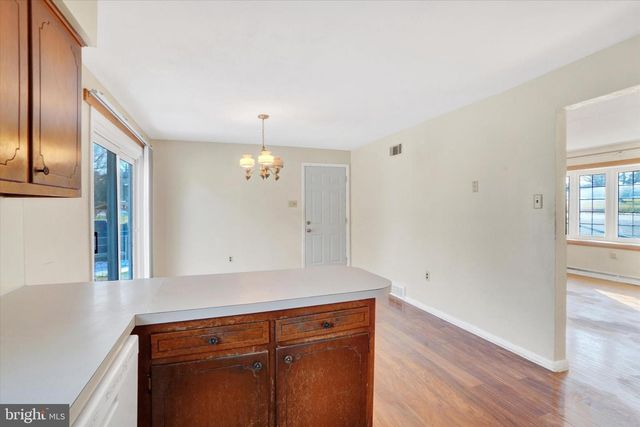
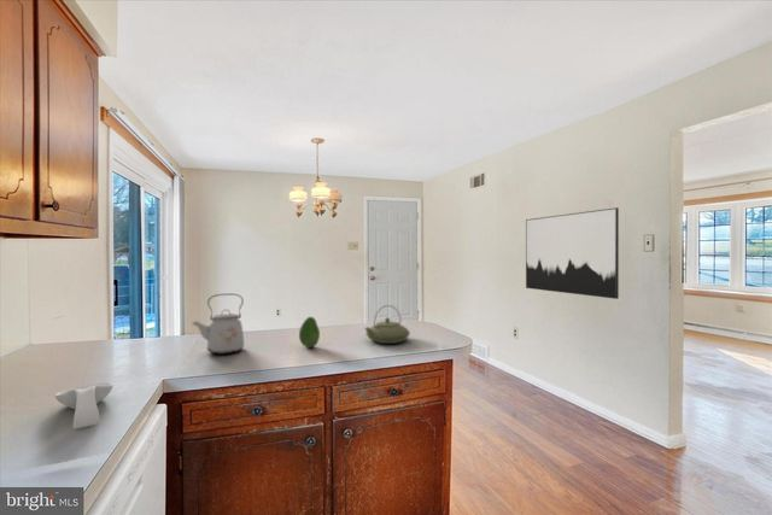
+ teapot [363,304,411,345]
+ spoon rest [54,381,115,431]
+ wall art [525,206,620,300]
+ fruit [298,316,321,349]
+ kettle [191,292,245,356]
